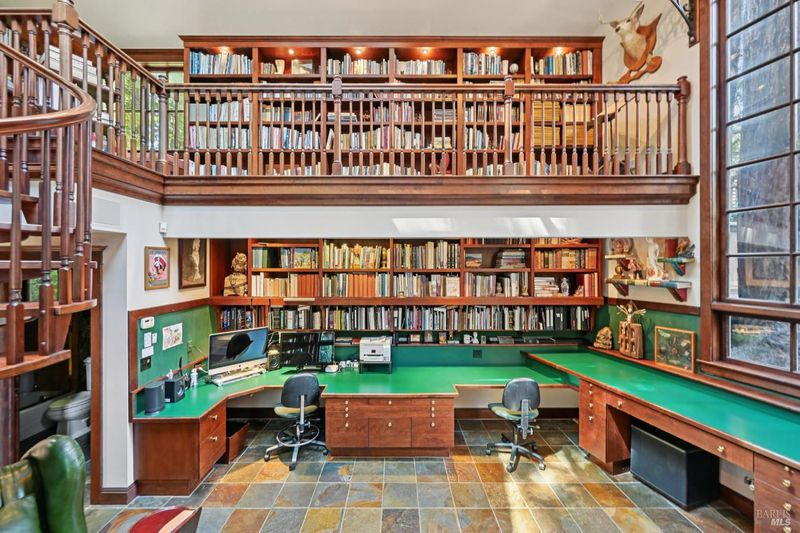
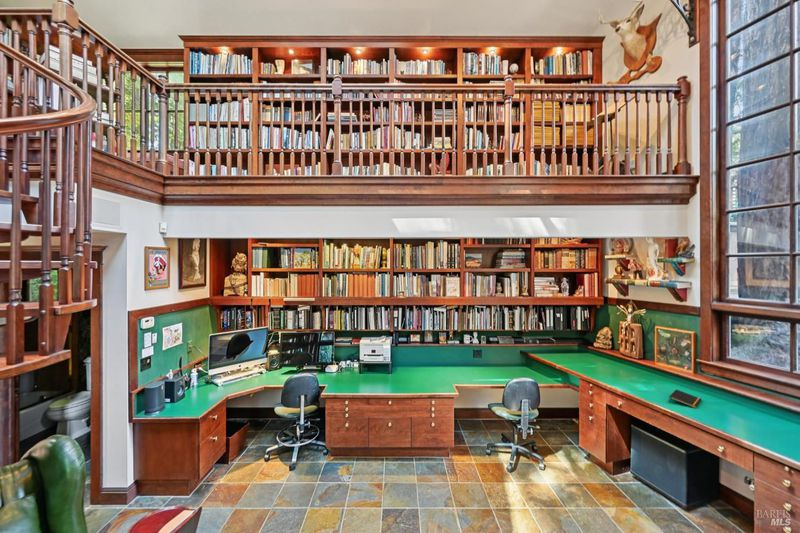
+ notepad [668,388,703,409]
